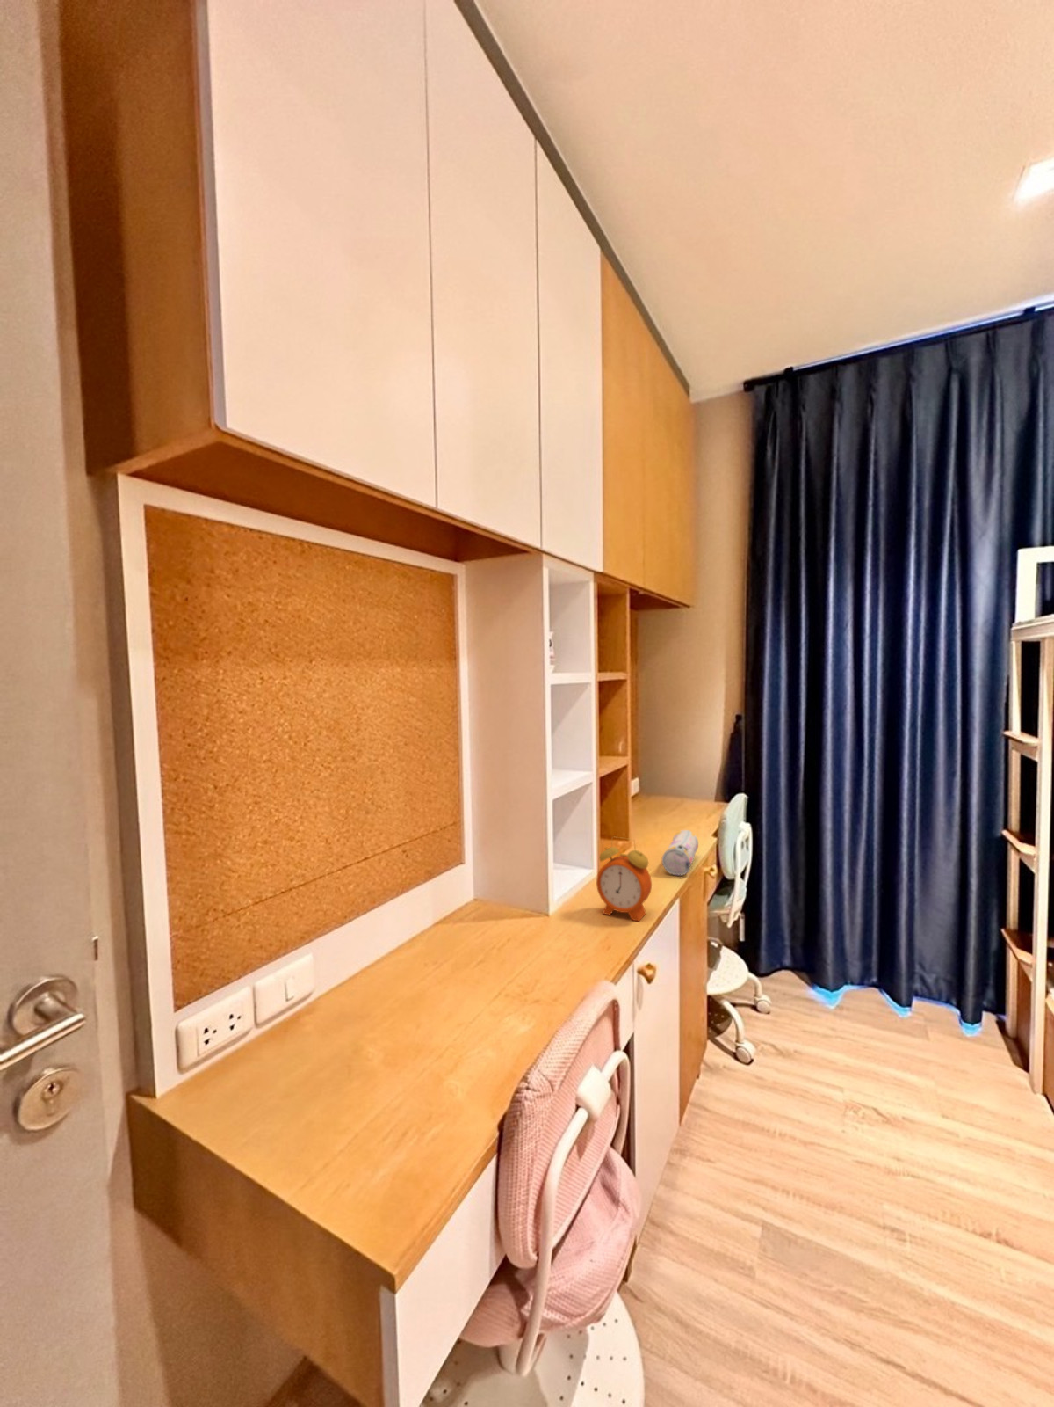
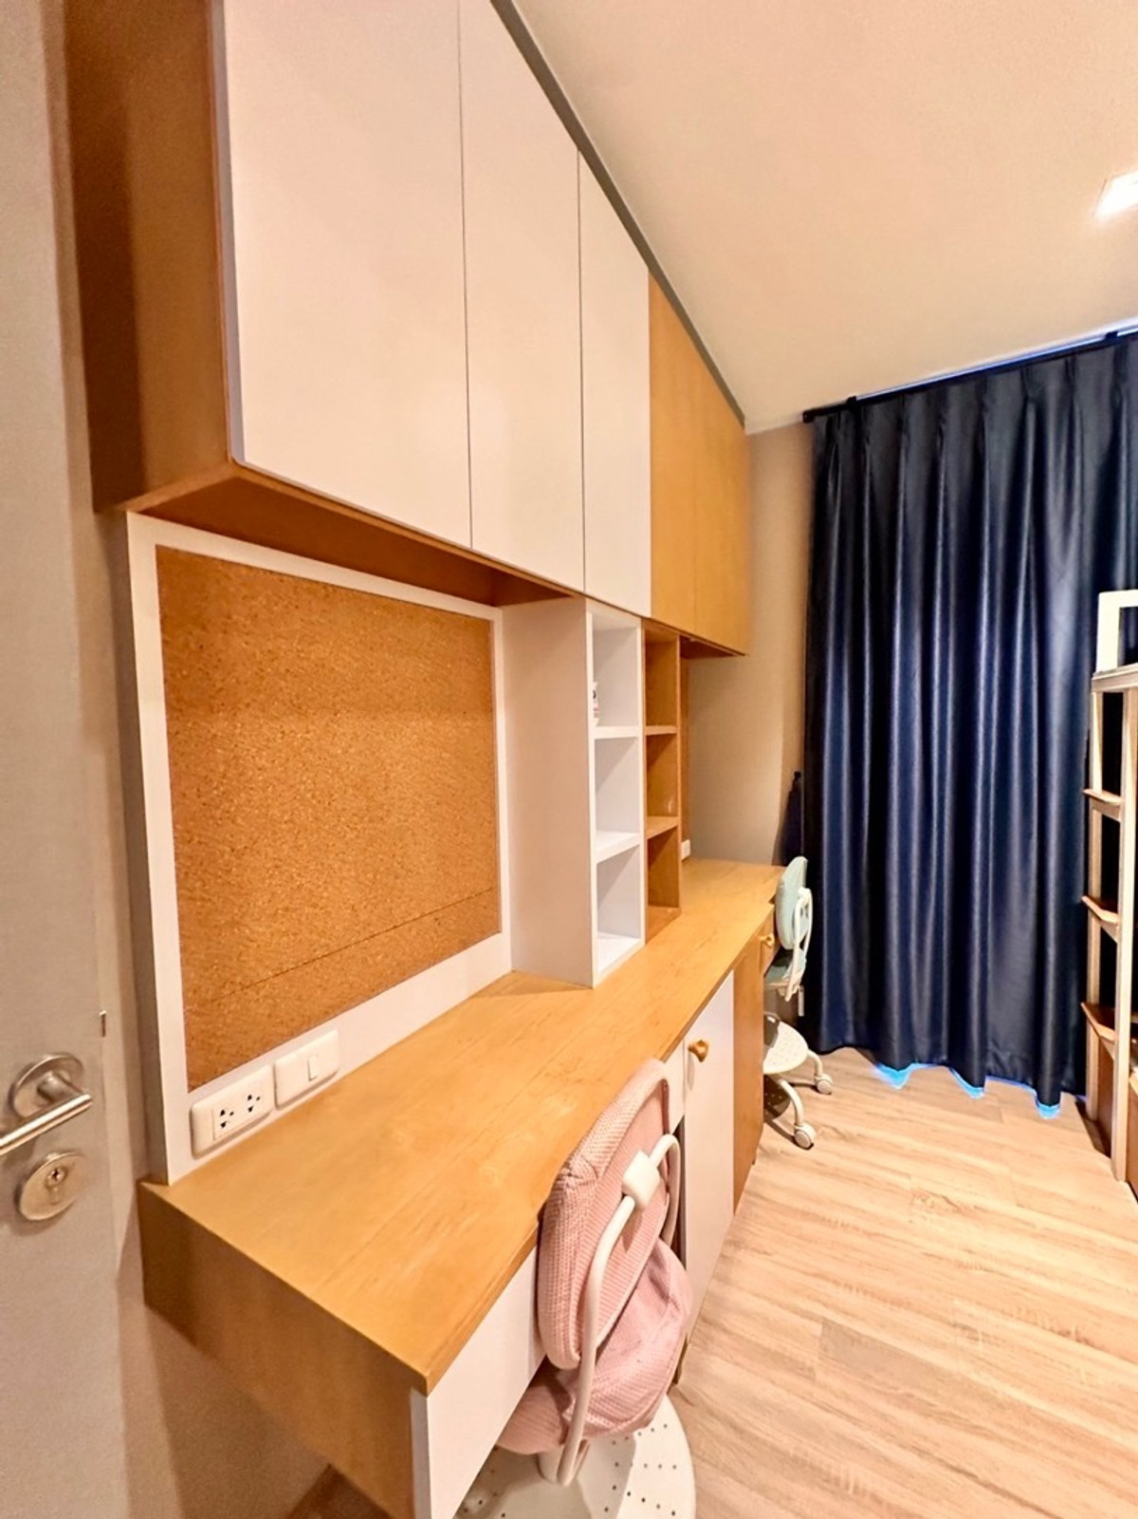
- alarm clock [596,835,652,923]
- pencil case [661,830,699,876]
